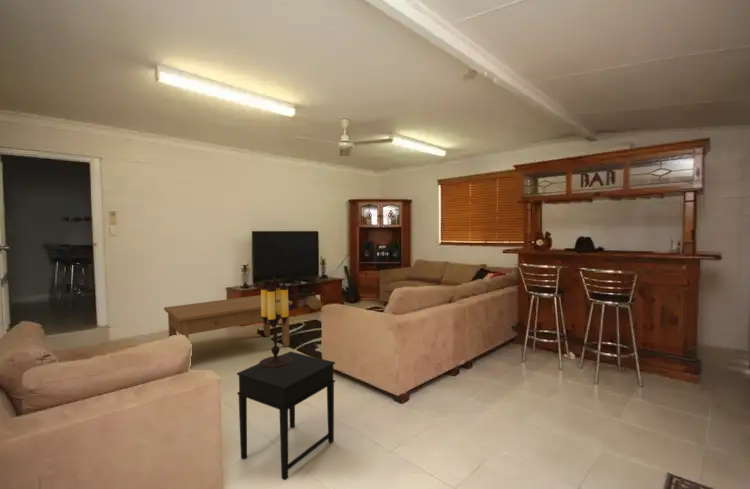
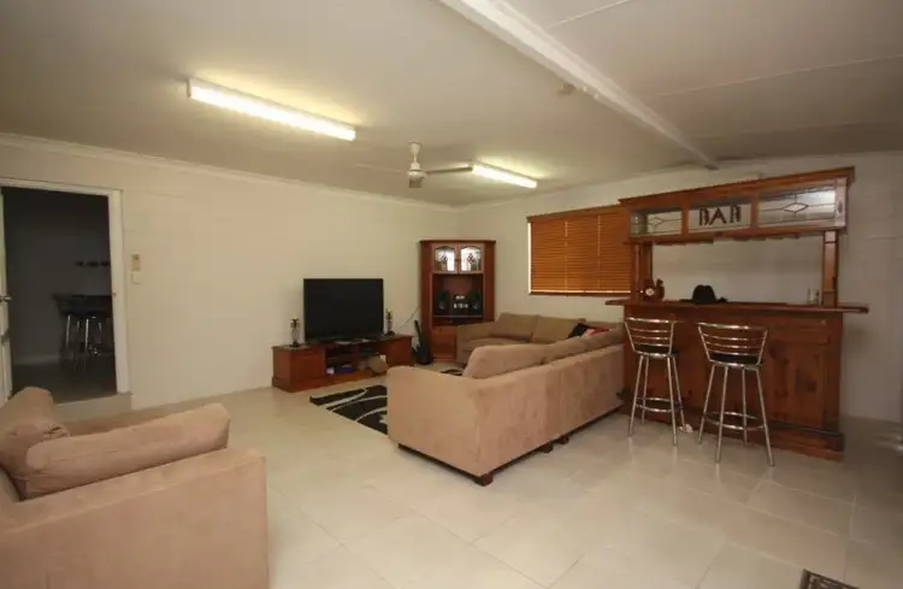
- side table [236,351,336,481]
- coffee table [163,294,293,348]
- table lamp [258,276,292,368]
